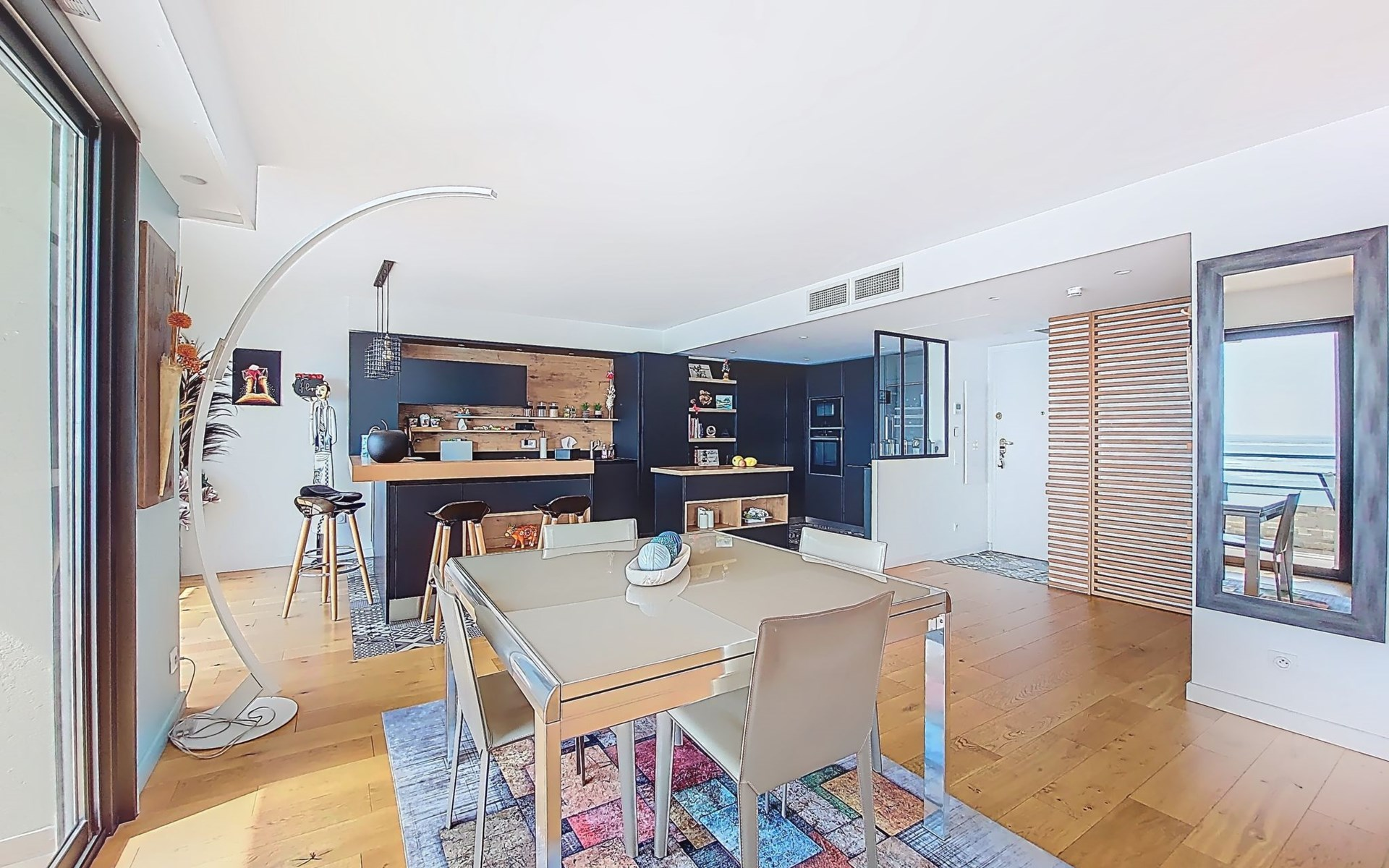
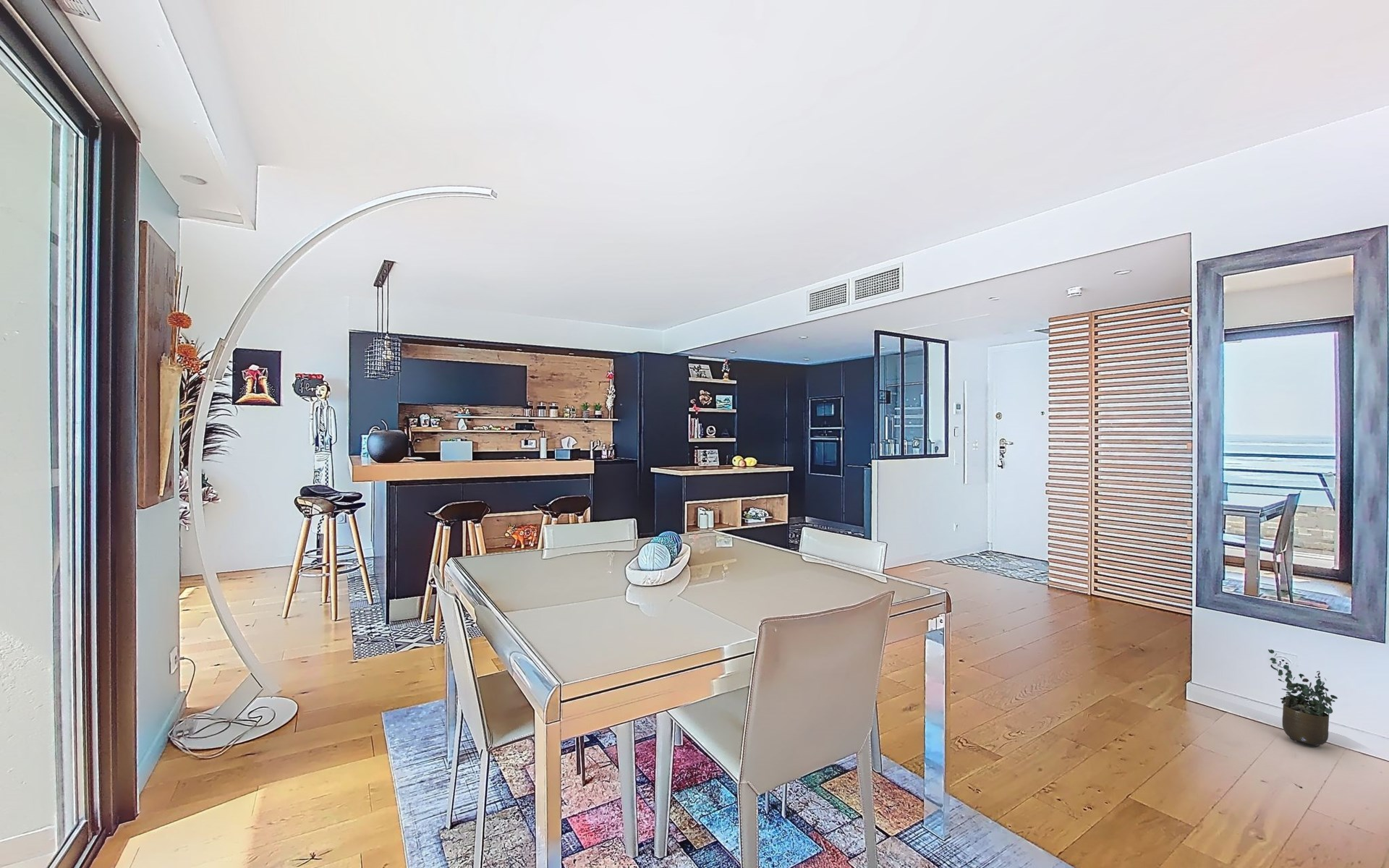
+ potted plant [1267,649,1338,748]
